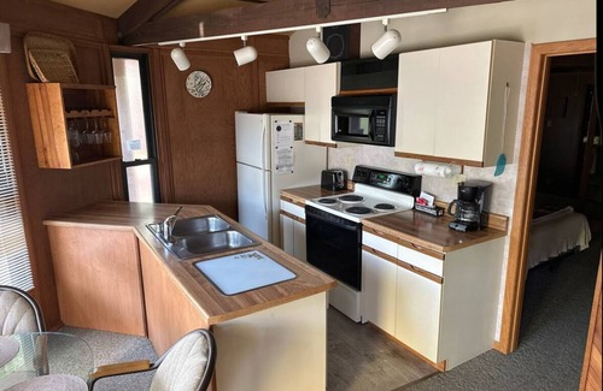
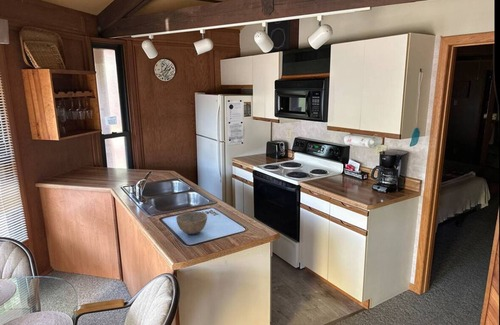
+ bowl [175,211,208,235]
